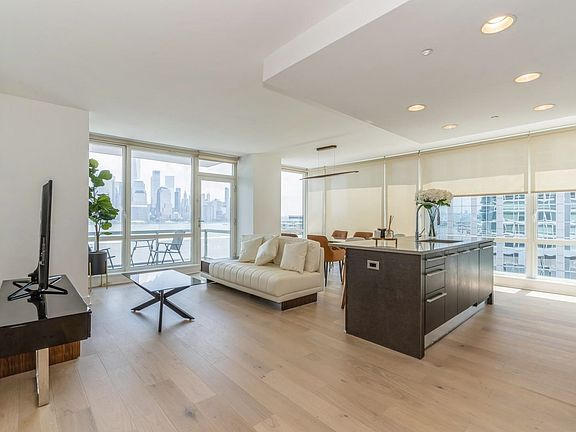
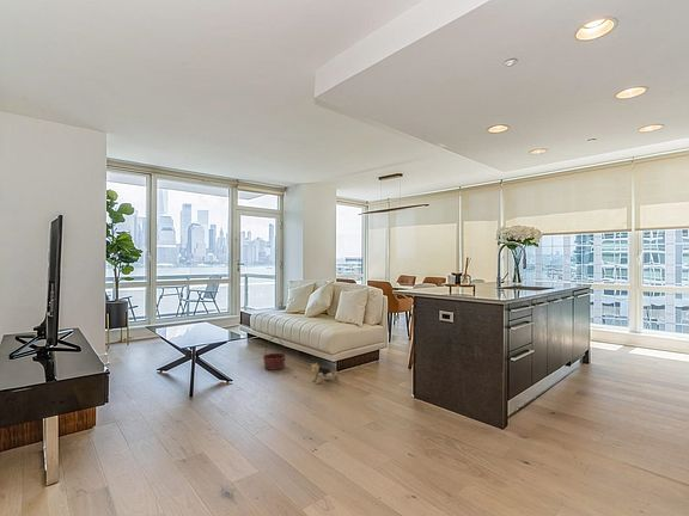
+ plush toy [310,362,339,385]
+ basket [262,336,287,371]
